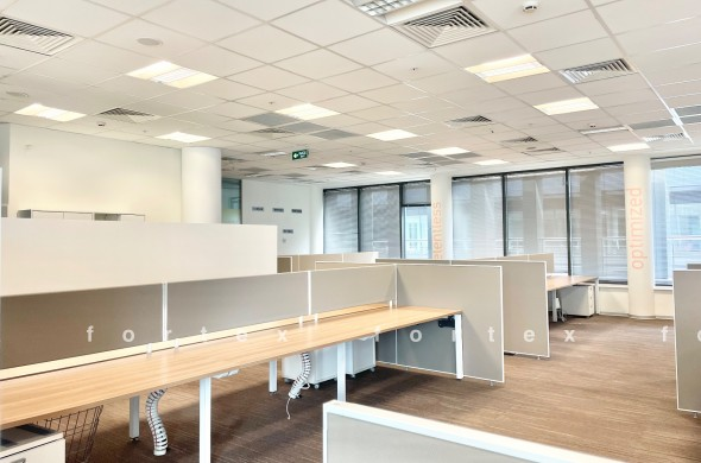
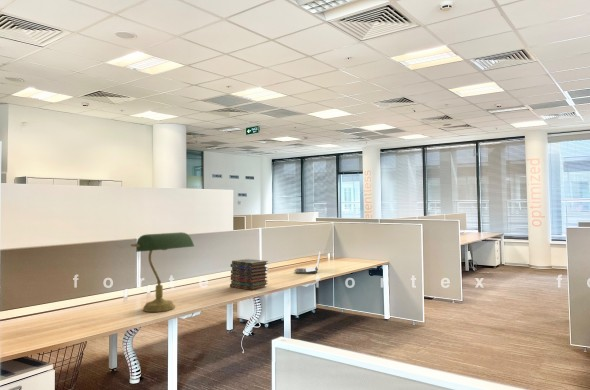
+ book stack [229,258,269,291]
+ laptop [295,249,322,274]
+ desk lamp [130,231,195,313]
